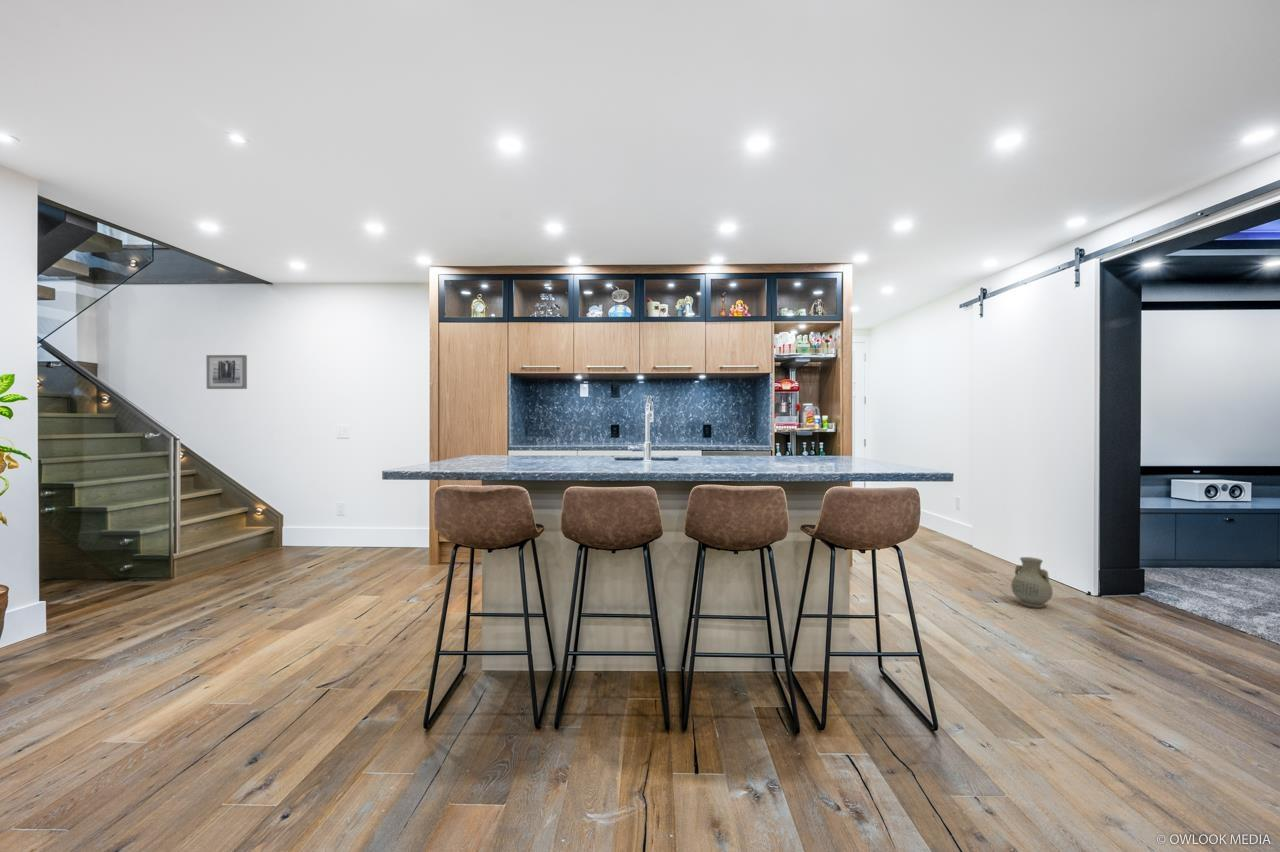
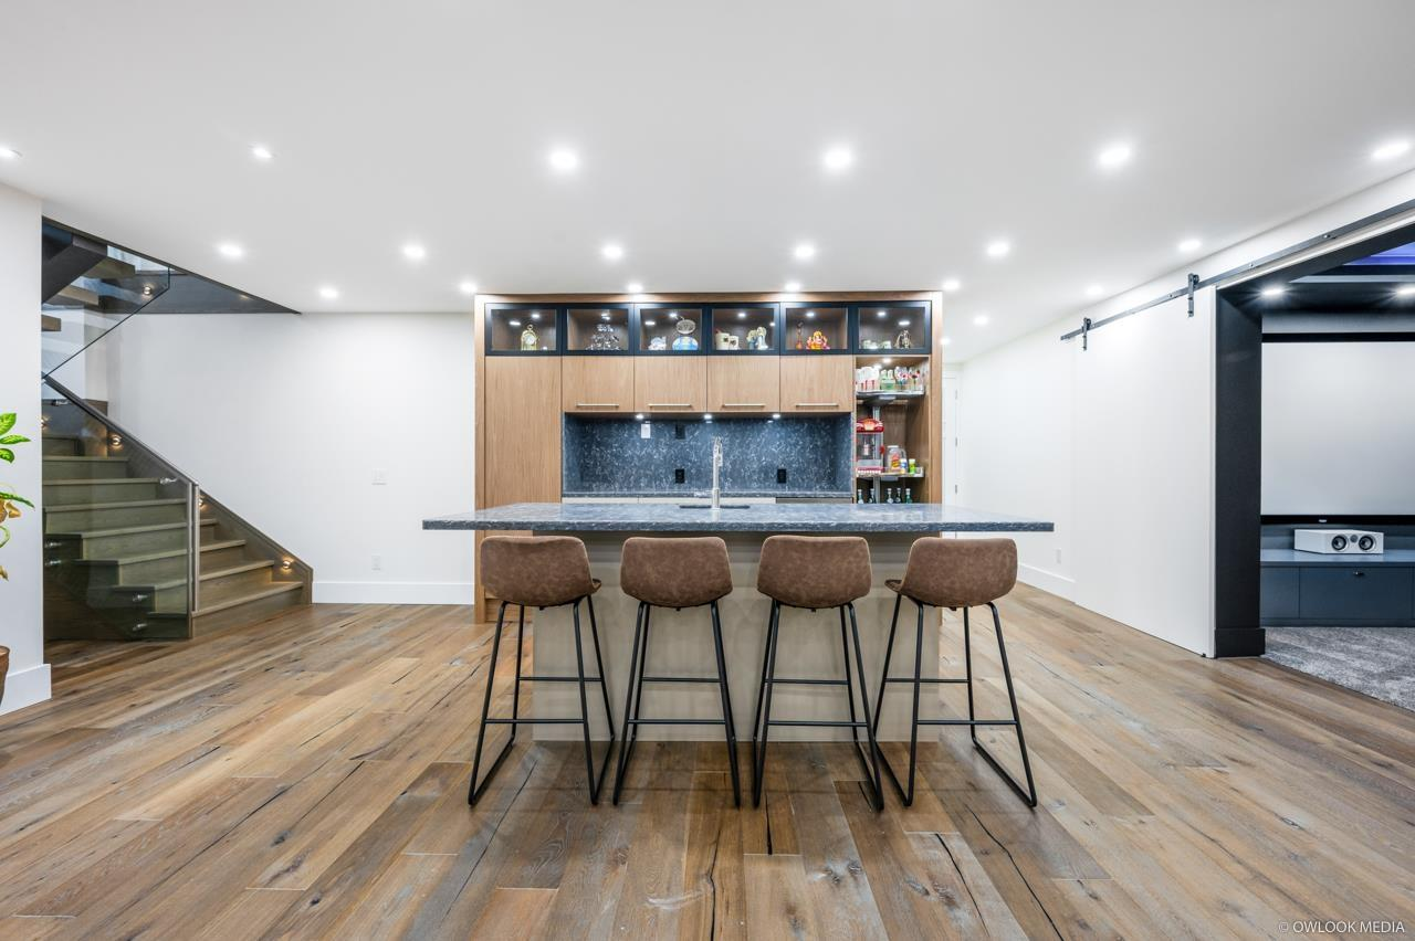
- wall art [205,354,248,390]
- vase [1010,556,1054,609]
